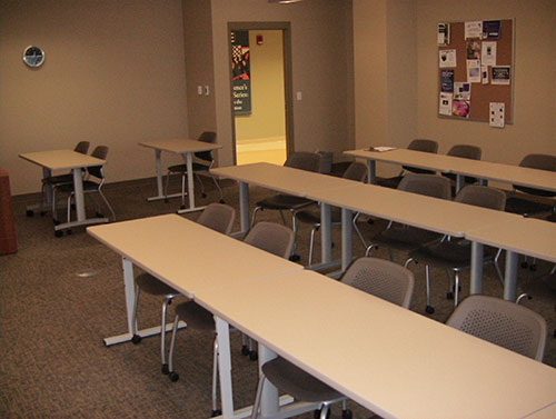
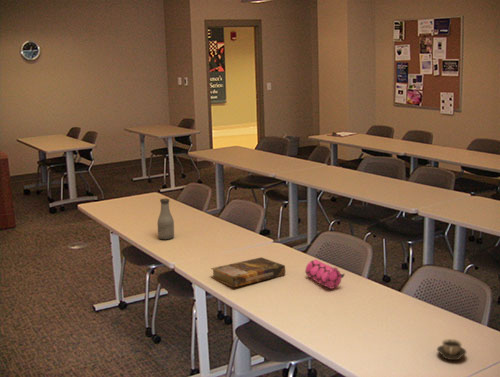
+ book [210,256,286,288]
+ pencil case [304,258,345,290]
+ cup [436,338,467,361]
+ bottle [156,198,175,240]
